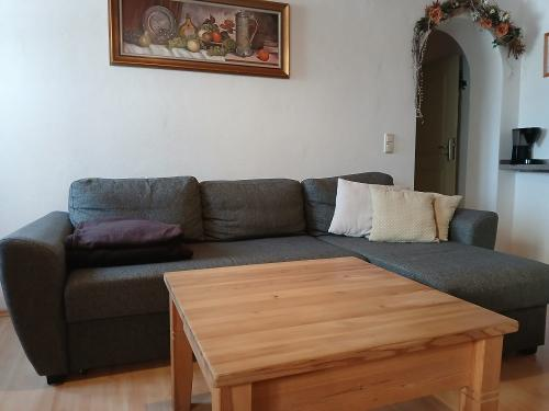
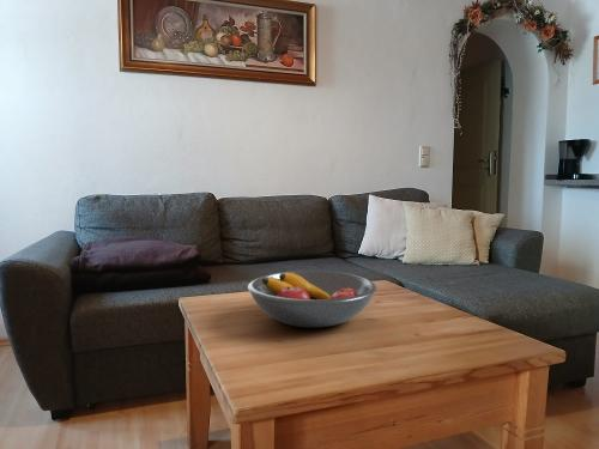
+ fruit bowl [247,269,379,329]
